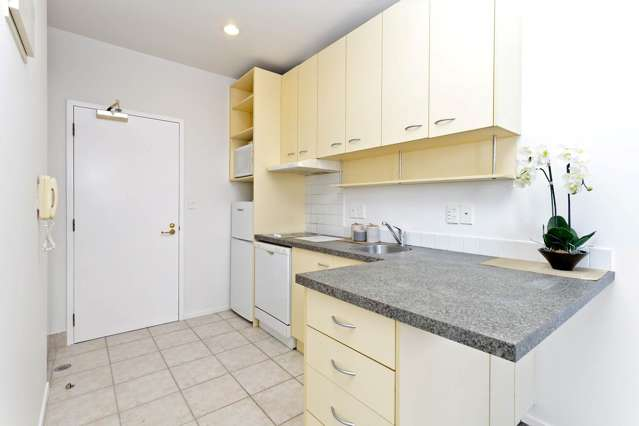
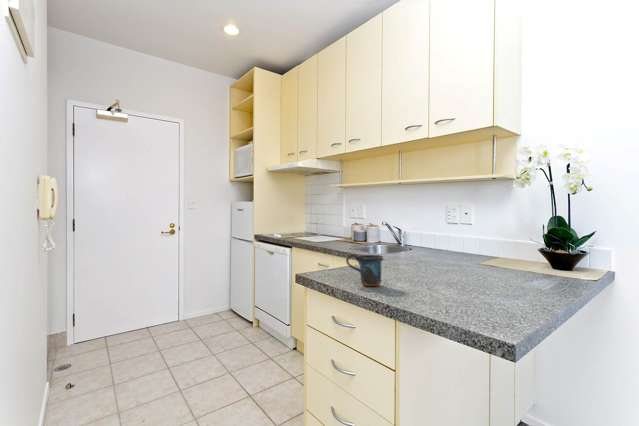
+ mug [345,253,384,287]
